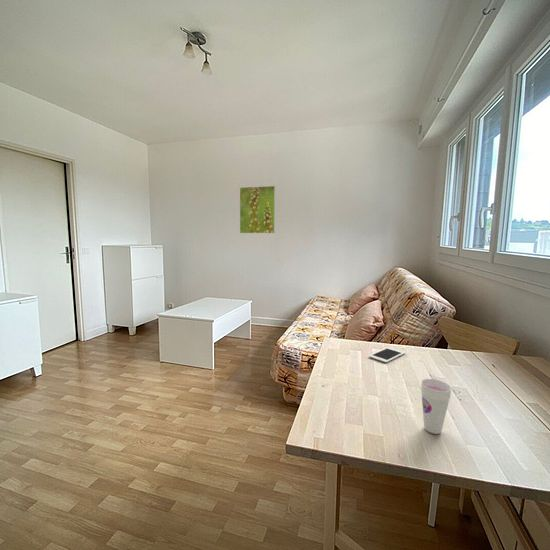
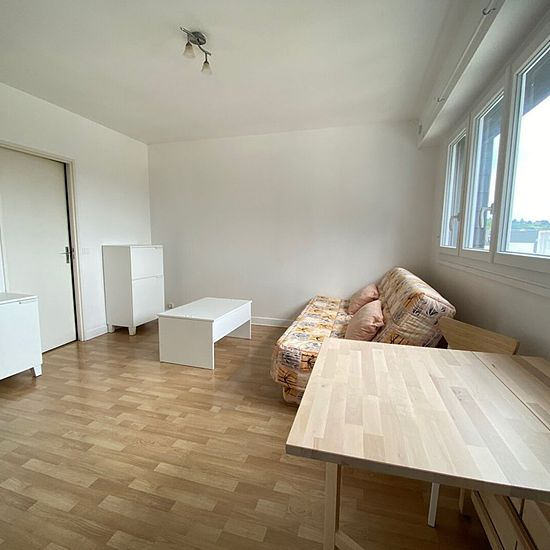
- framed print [239,185,276,234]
- cup [420,378,453,435]
- cell phone [368,346,406,364]
